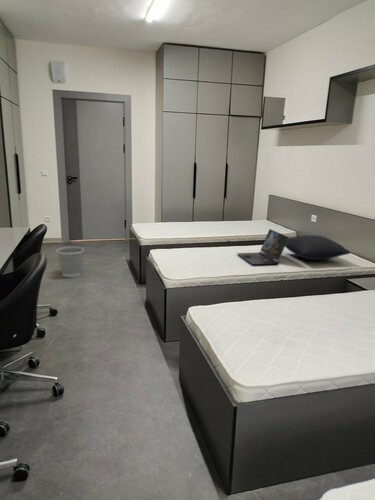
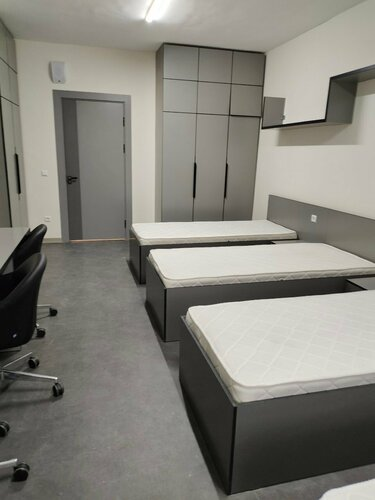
- laptop [236,228,290,266]
- wastebasket [55,245,85,278]
- pillow [284,234,351,261]
